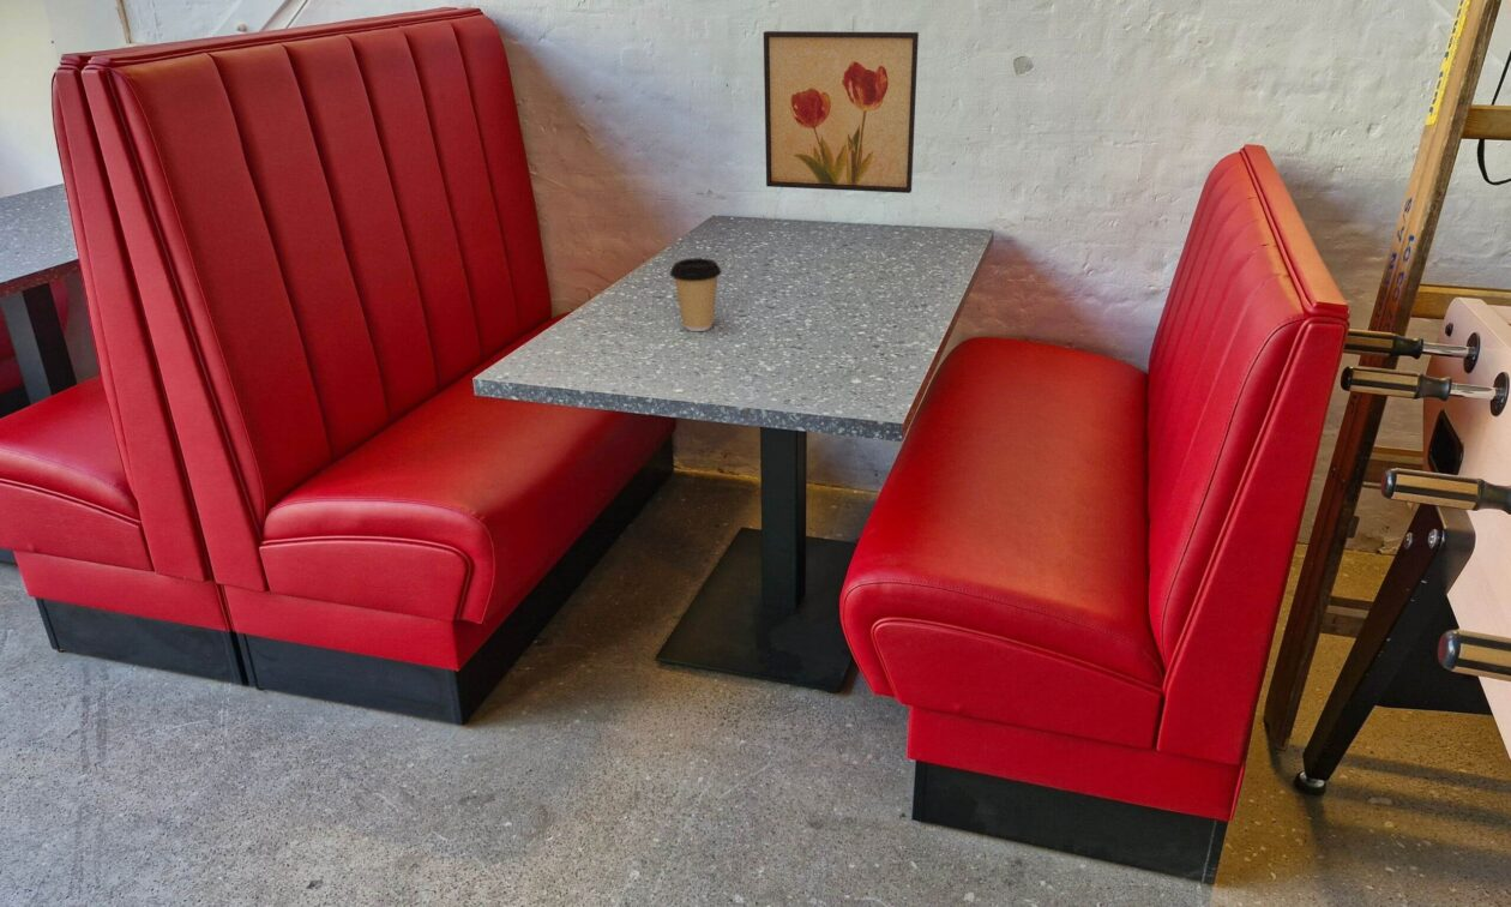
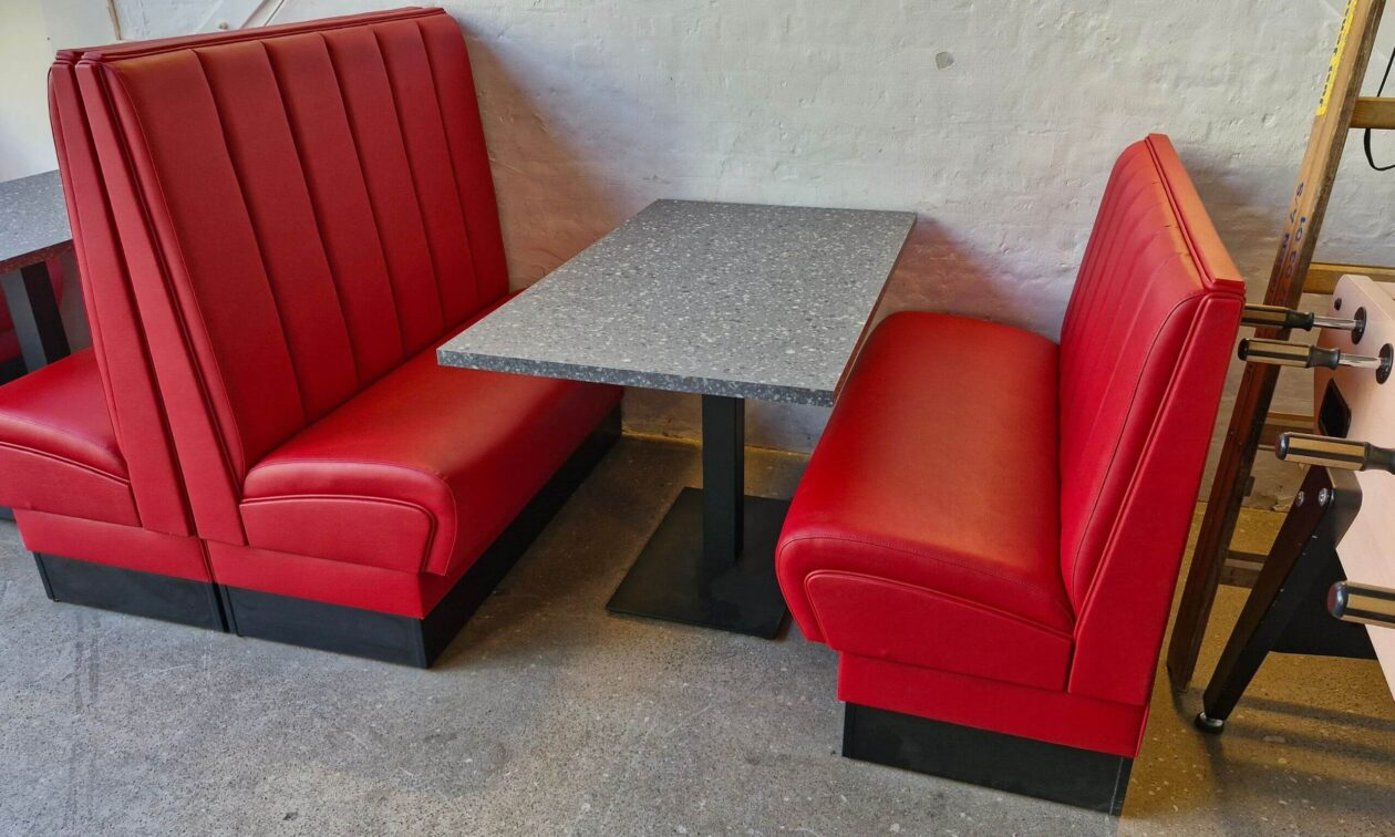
- coffee cup [669,257,723,332]
- wall art [763,30,920,194]
